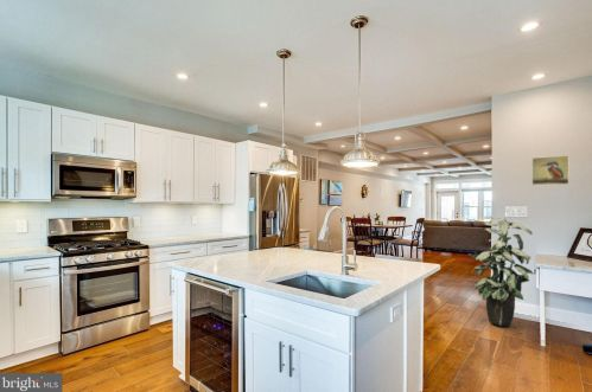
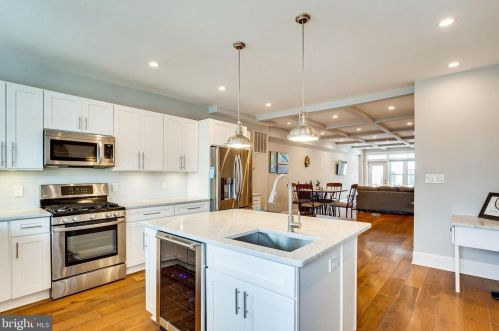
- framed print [530,154,571,186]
- indoor plant [467,214,534,328]
